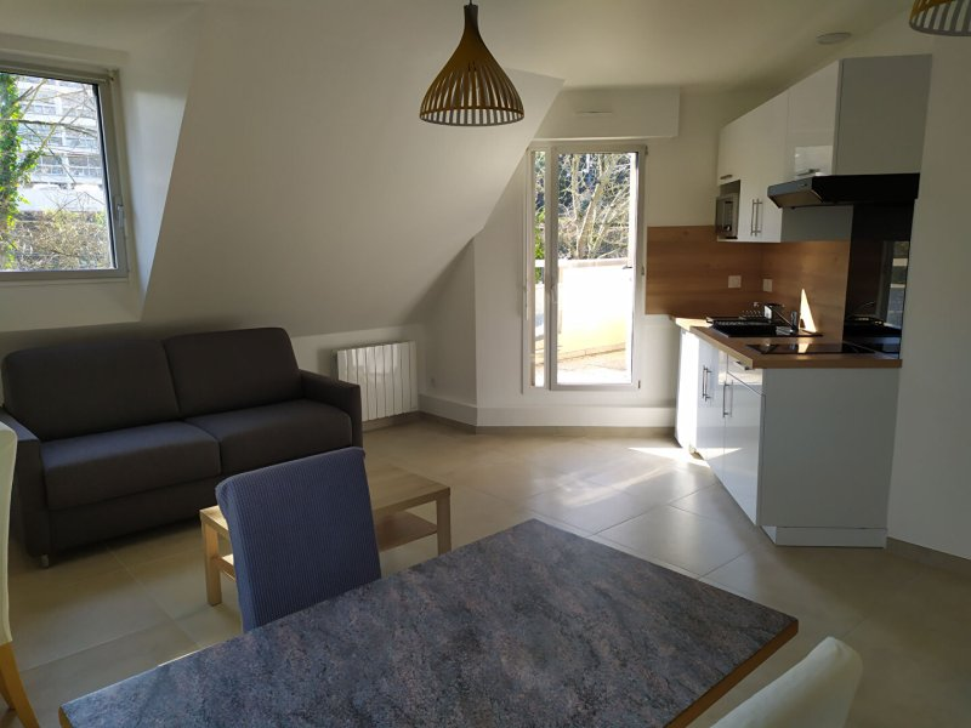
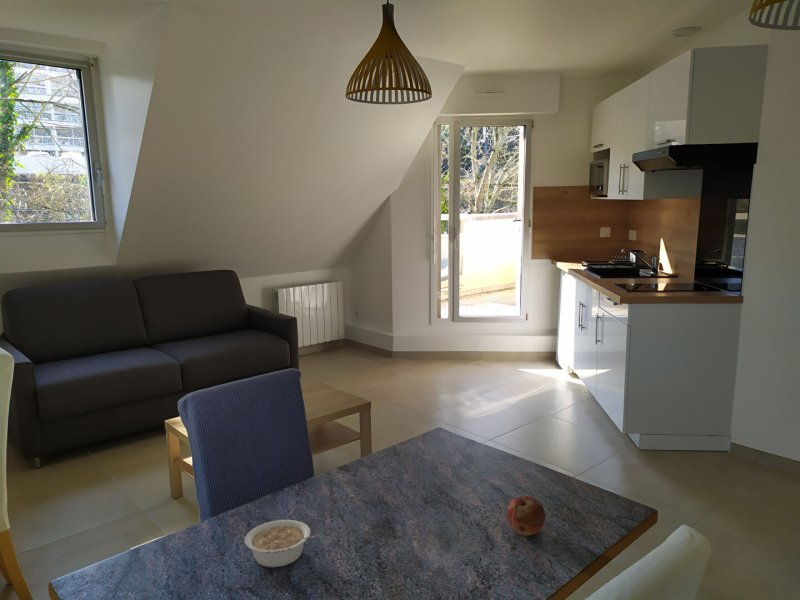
+ legume [244,519,321,568]
+ fruit [506,495,546,537]
